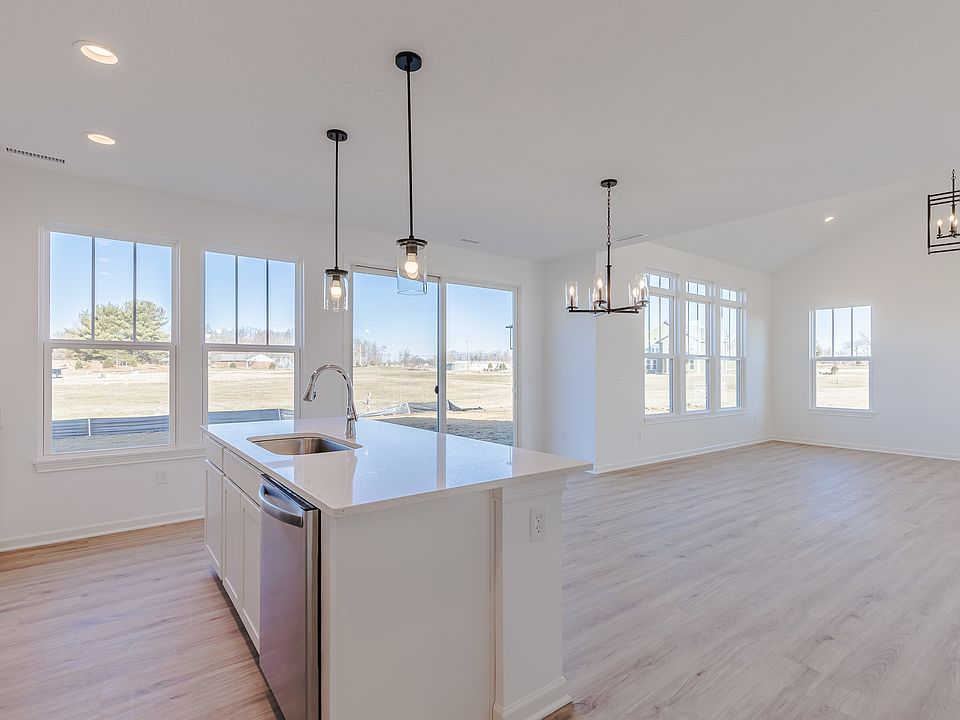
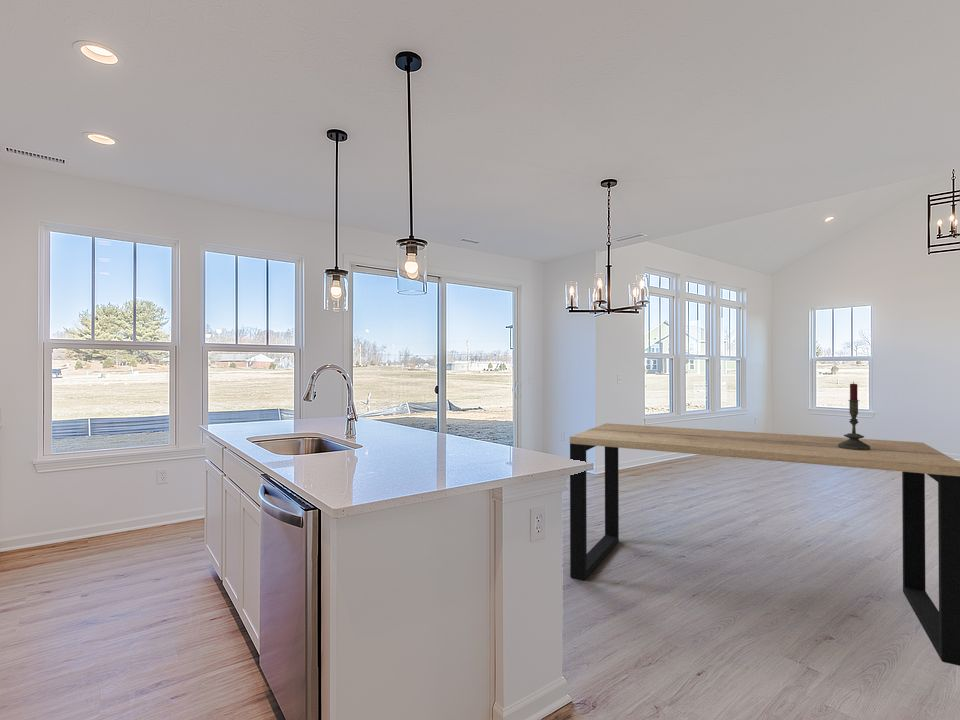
+ dining table [569,422,960,667]
+ candle [838,381,870,450]
